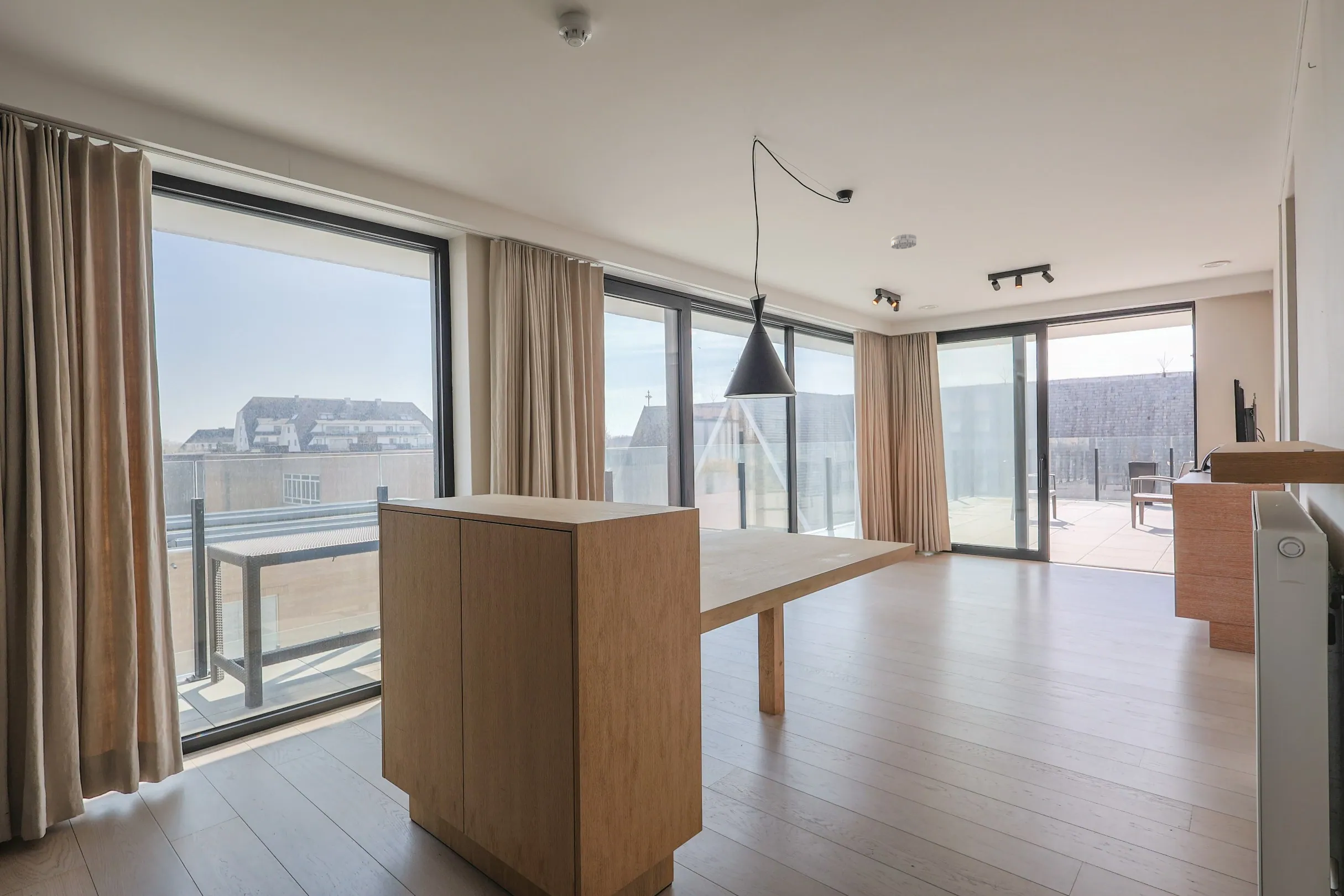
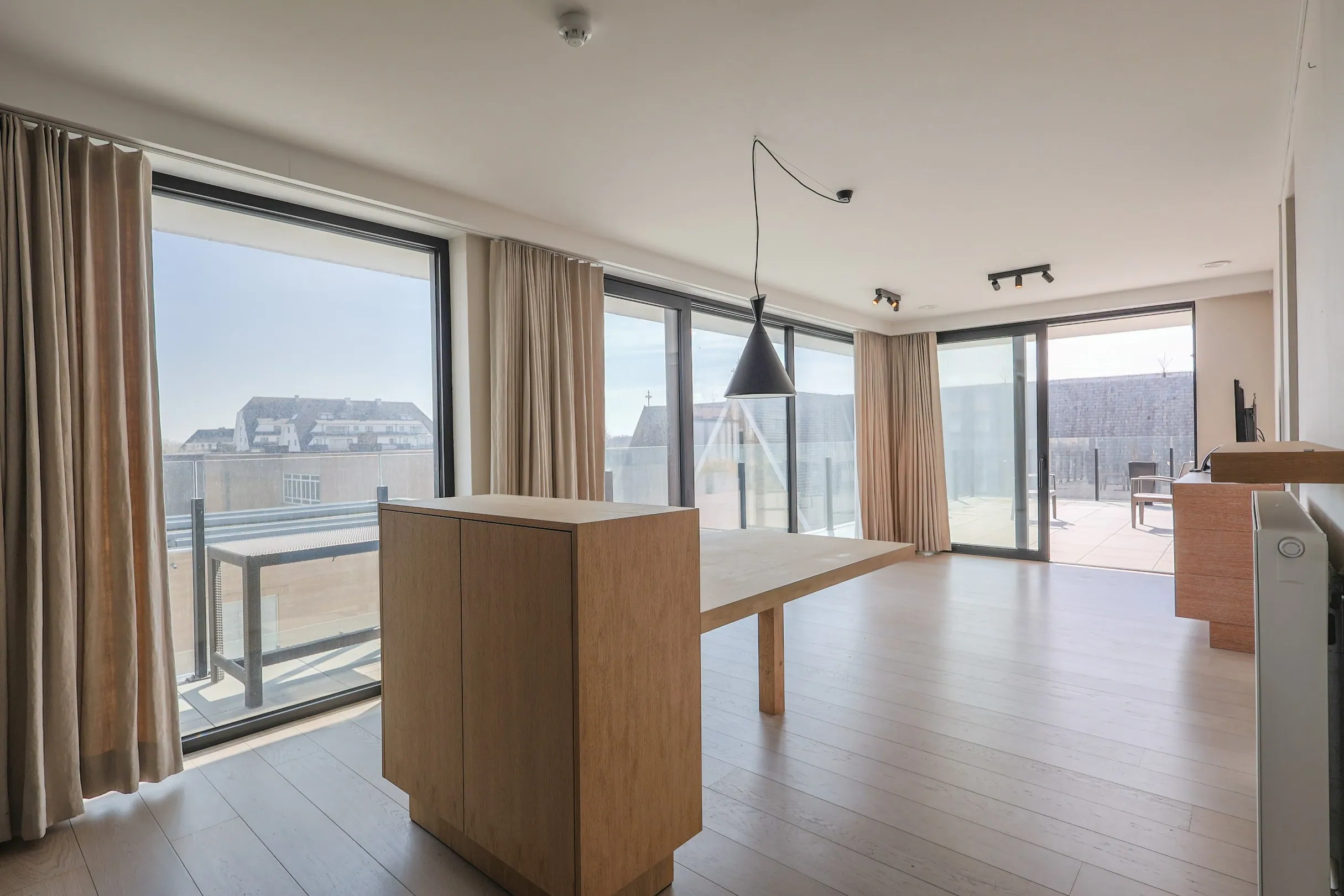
- smoke detector [890,233,917,249]
